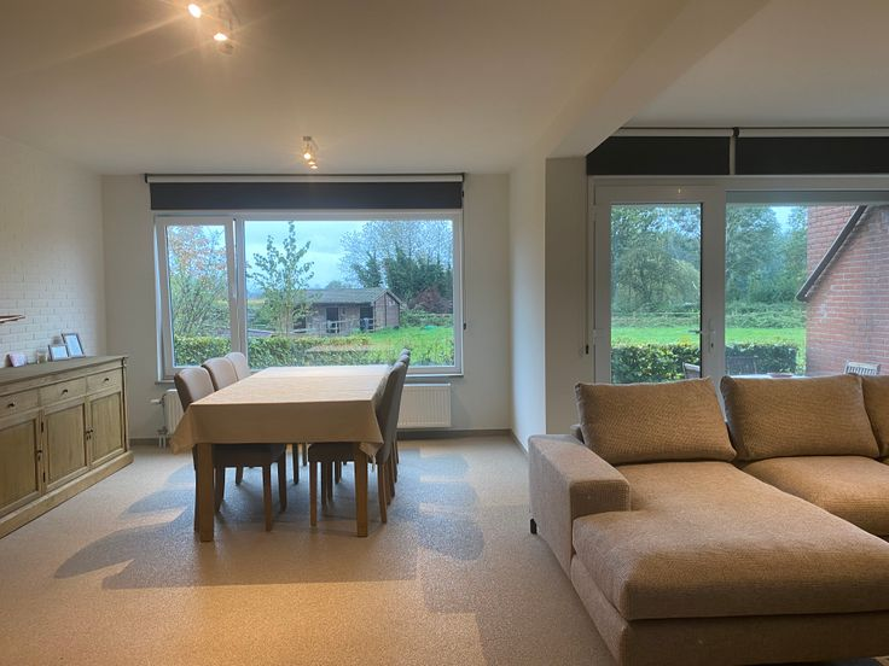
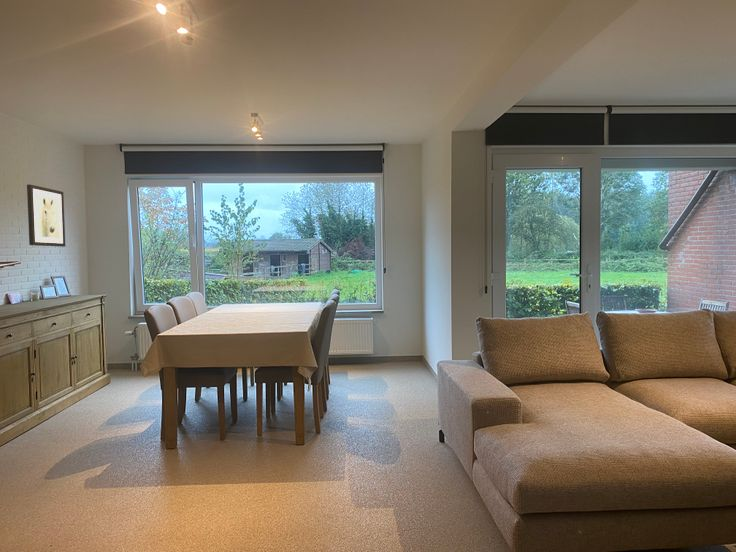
+ wall art [26,184,66,248]
